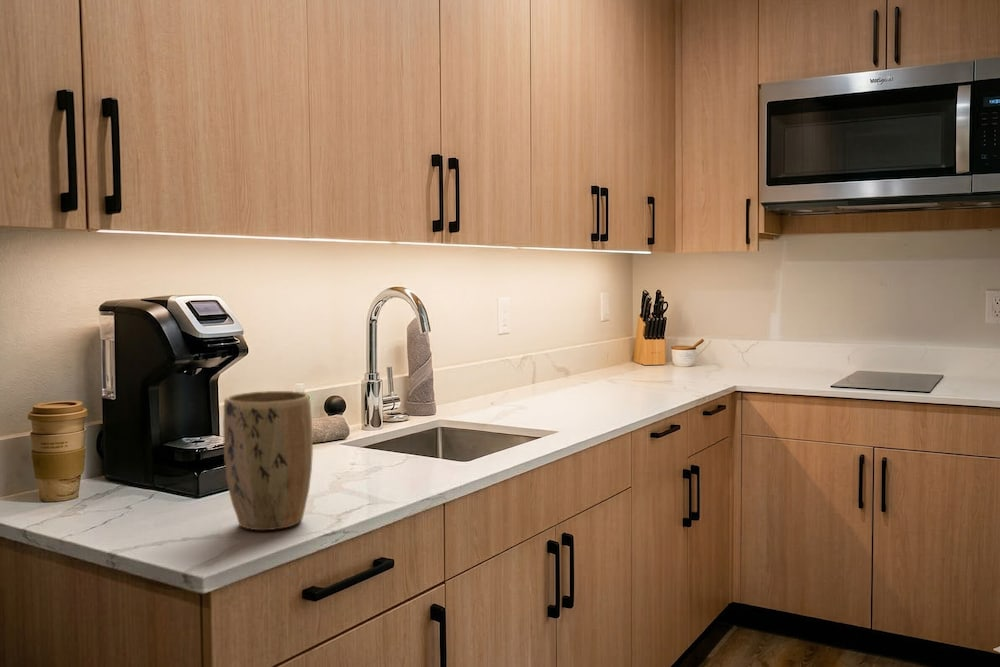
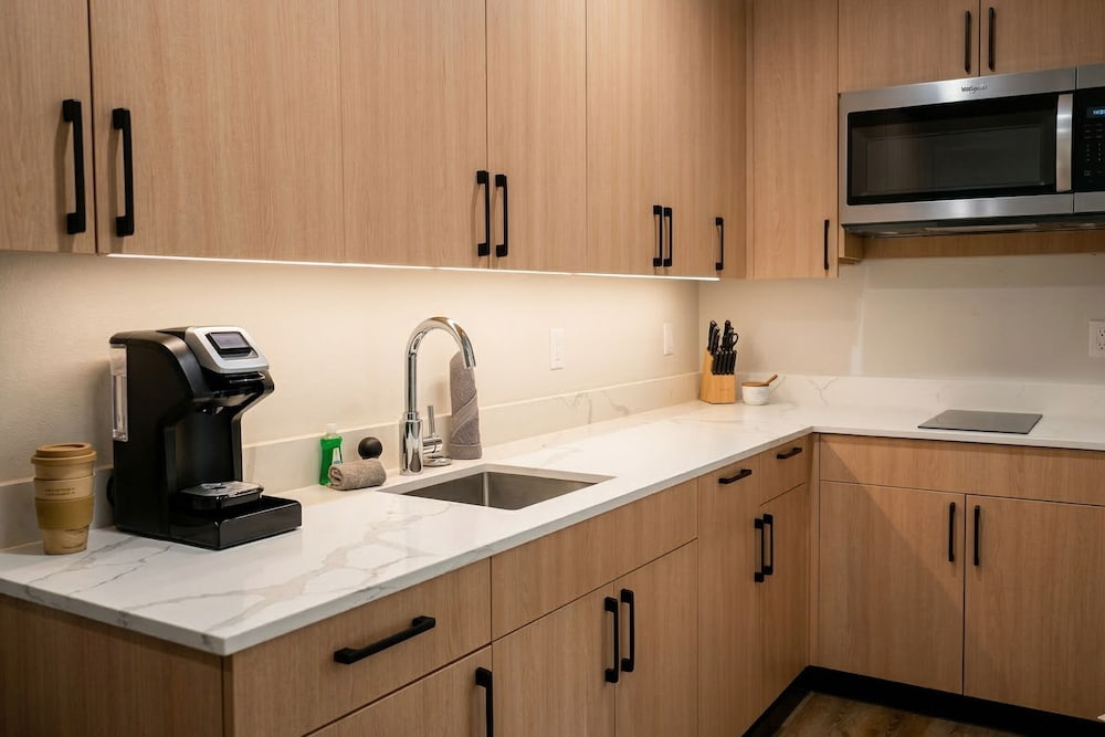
- plant pot [223,390,314,531]
